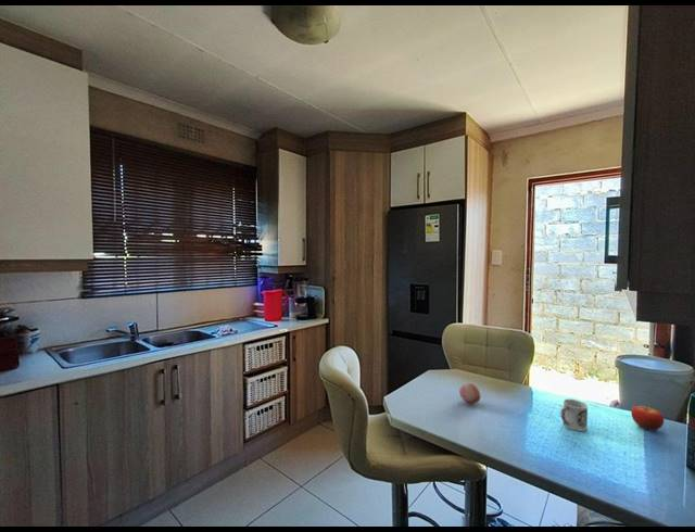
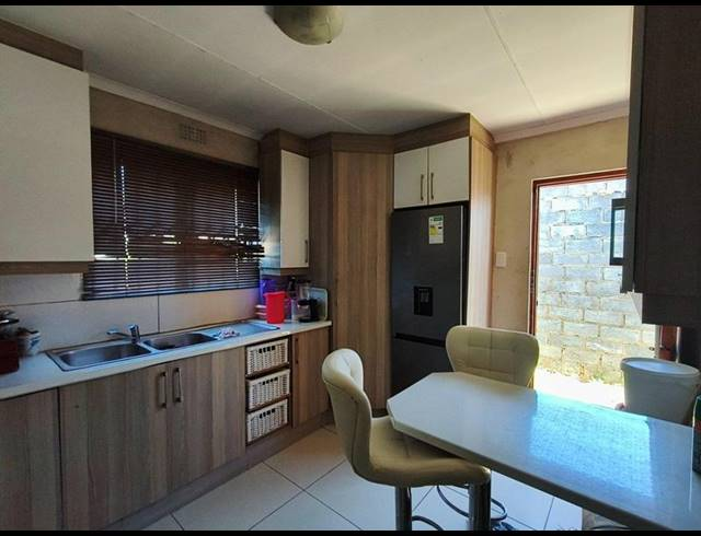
- fruit [630,405,665,431]
- cup [559,398,589,432]
- fruit [458,382,481,405]
